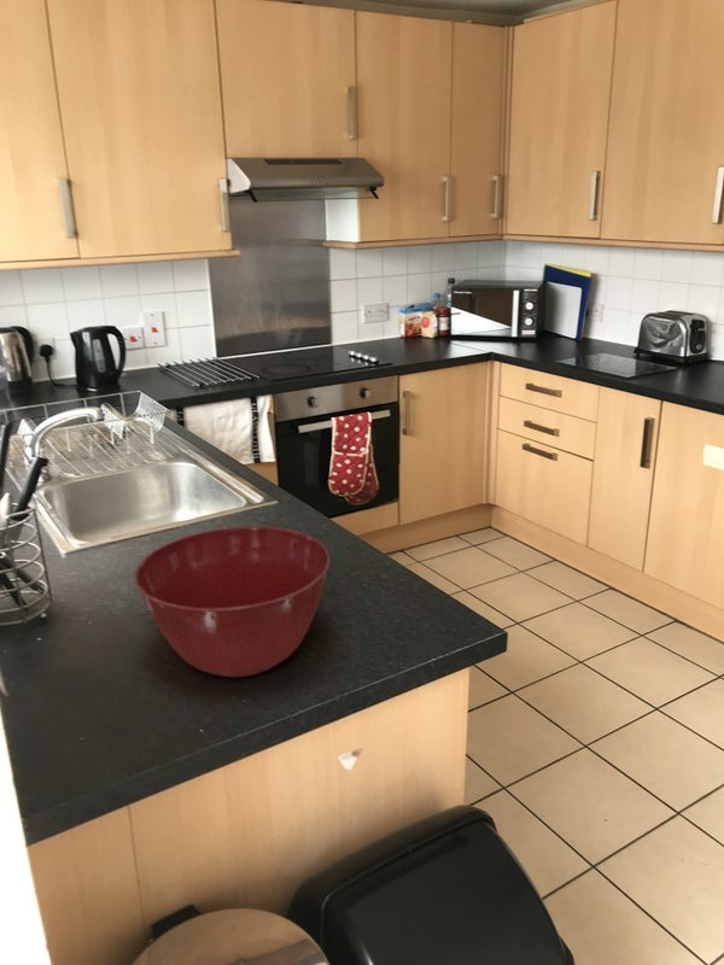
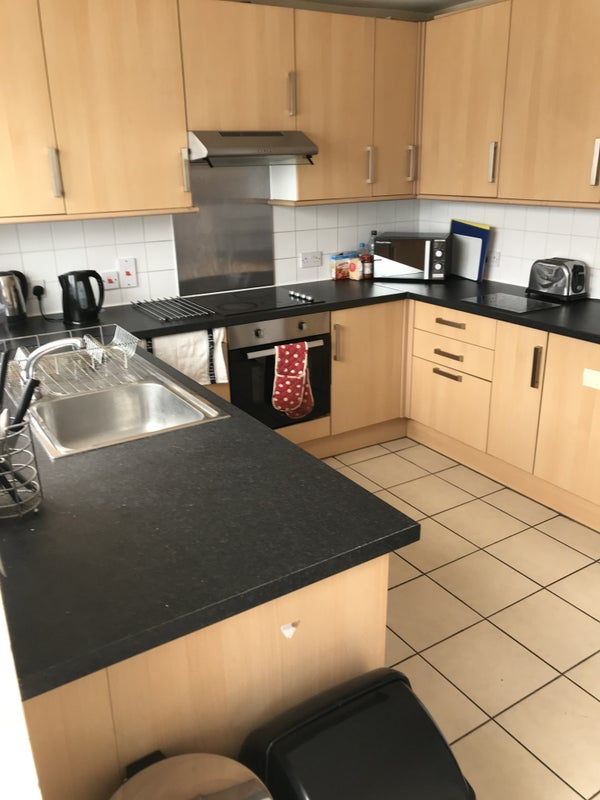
- mixing bowl [134,526,331,678]
